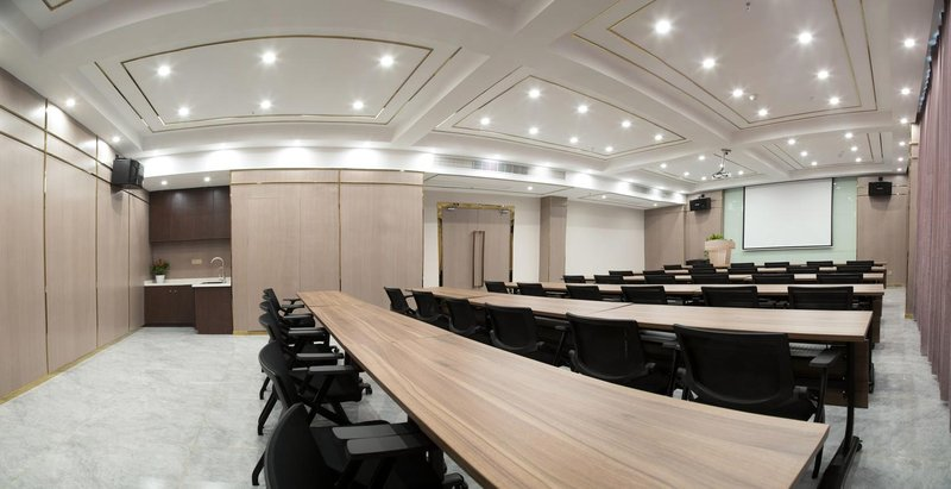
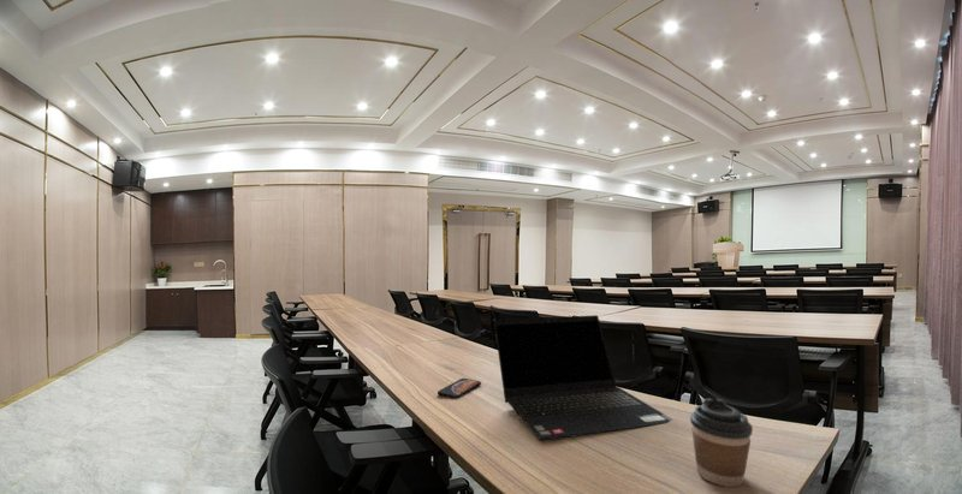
+ laptop computer [493,314,673,442]
+ coffee cup [689,397,754,488]
+ smartphone [437,377,482,400]
